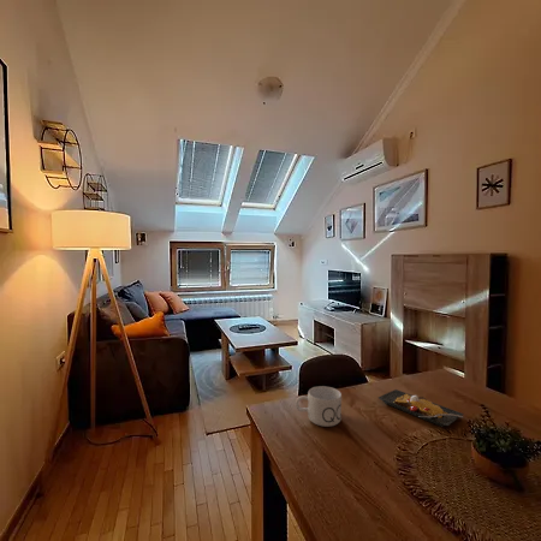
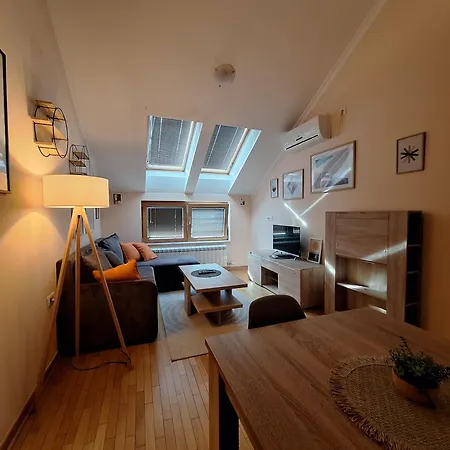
- plate [377,388,465,428]
- mug [295,385,343,428]
